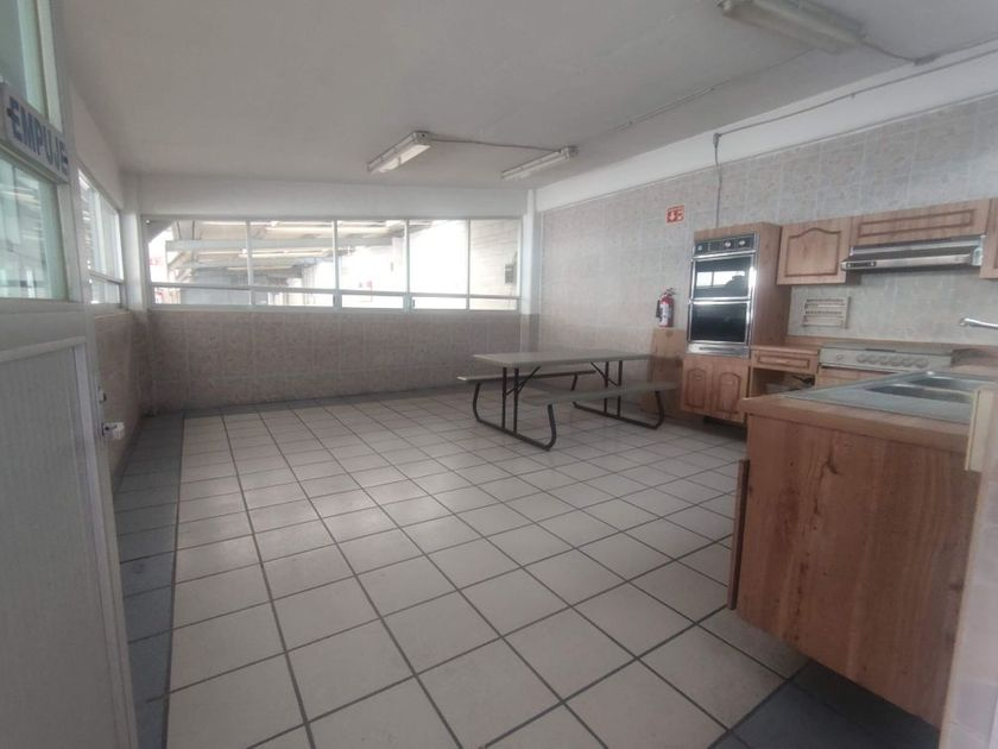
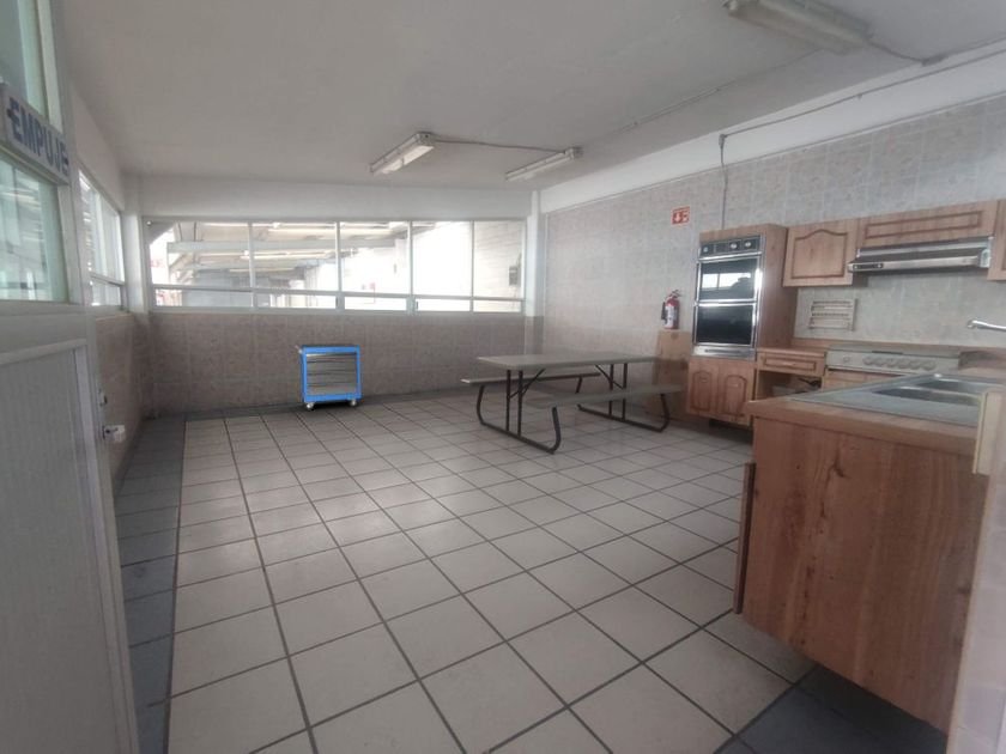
+ storage cabinet [292,342,362,412]
